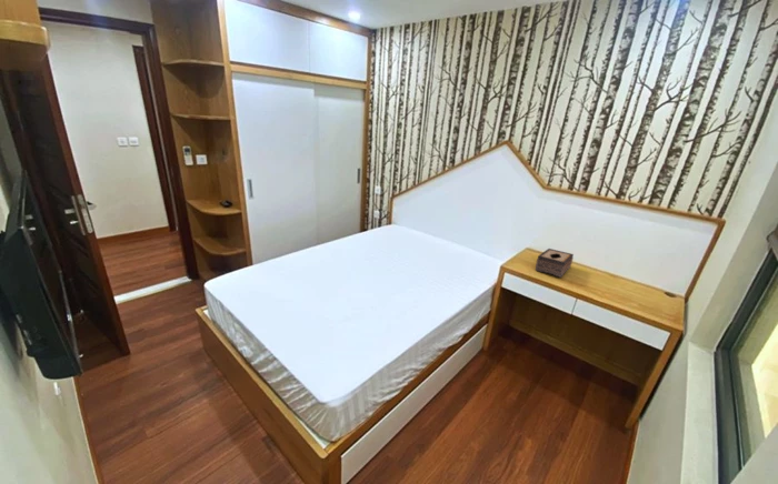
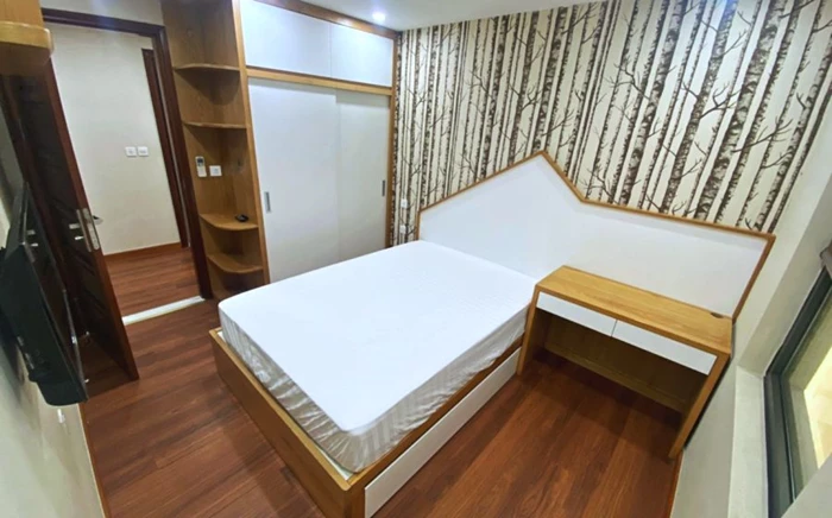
- tissue box [535,248,575,279]
